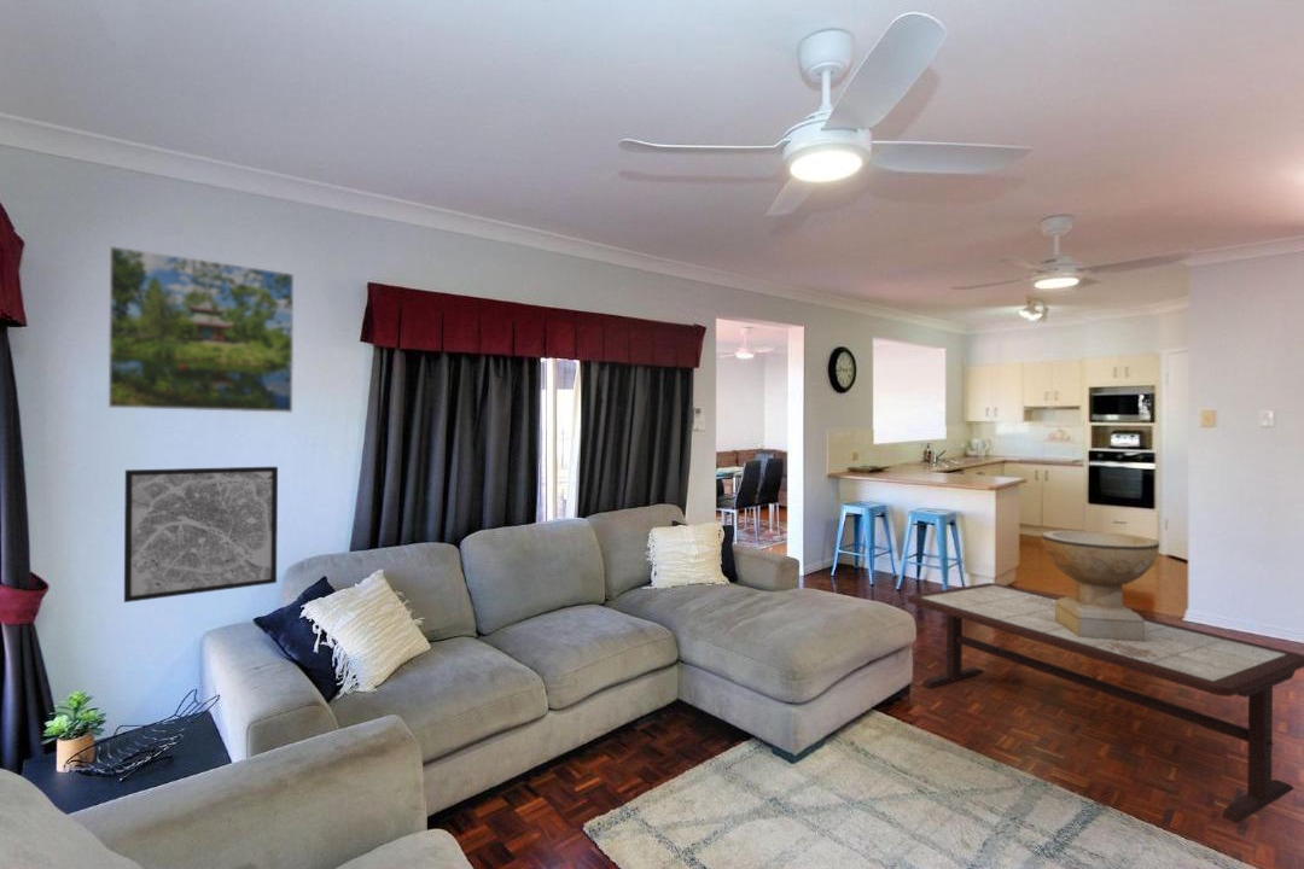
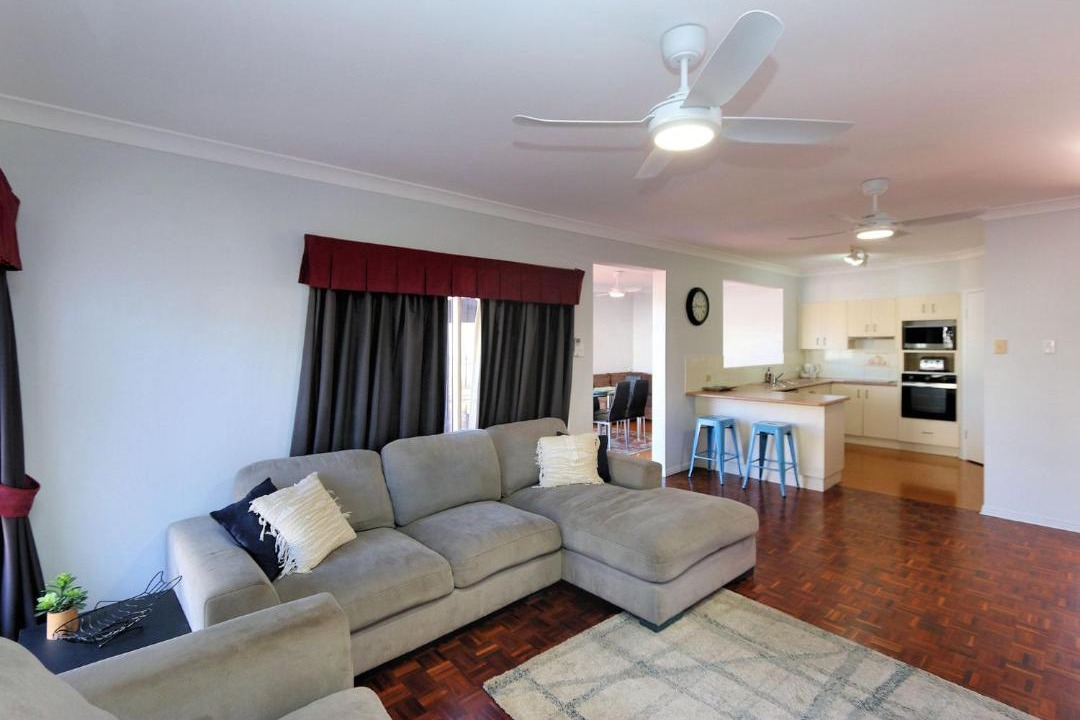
- decorative bowl [1041,529,1160,642]
- coffee table [906,582,1304,824]
- wall art [123,466,279,603]
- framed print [107,245,295,414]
